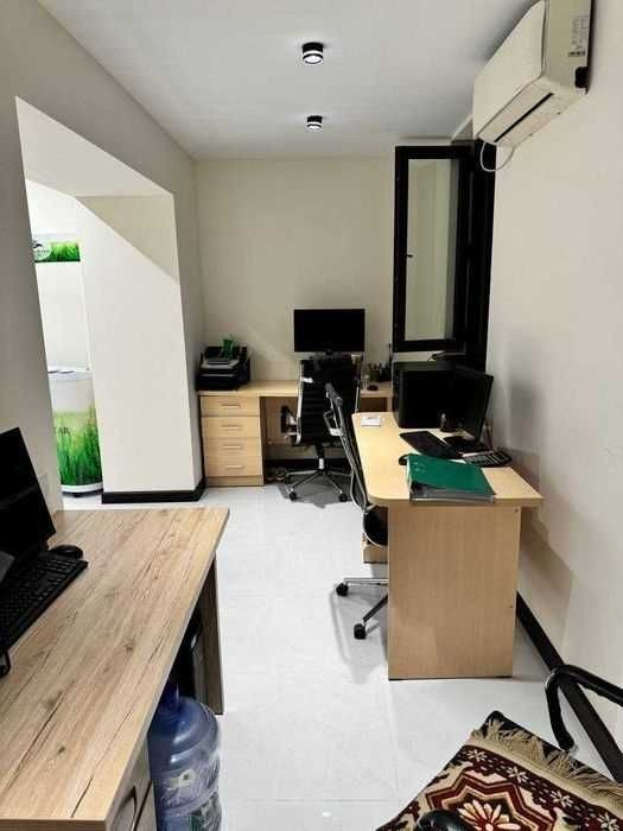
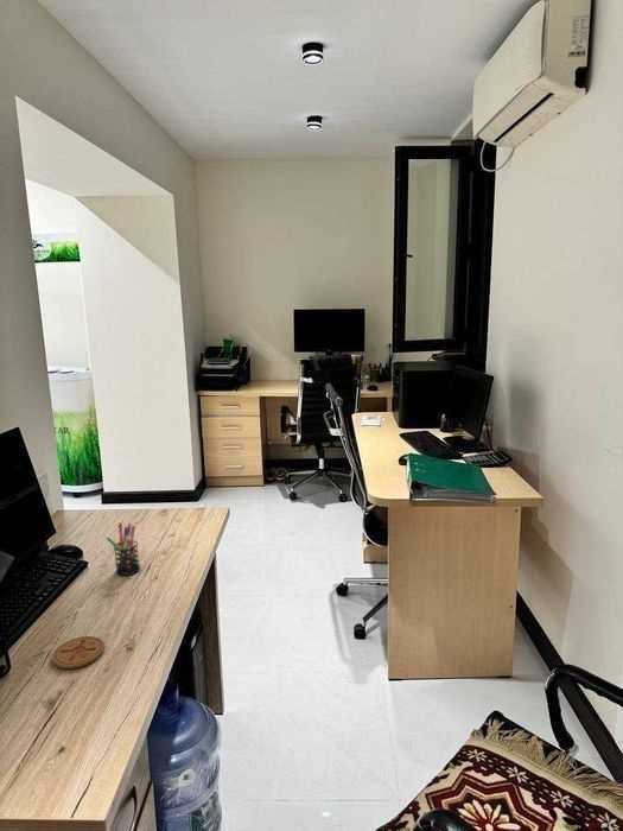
+ coaster [51,635,106,670]
+ pen holder [106,521,141,577]
